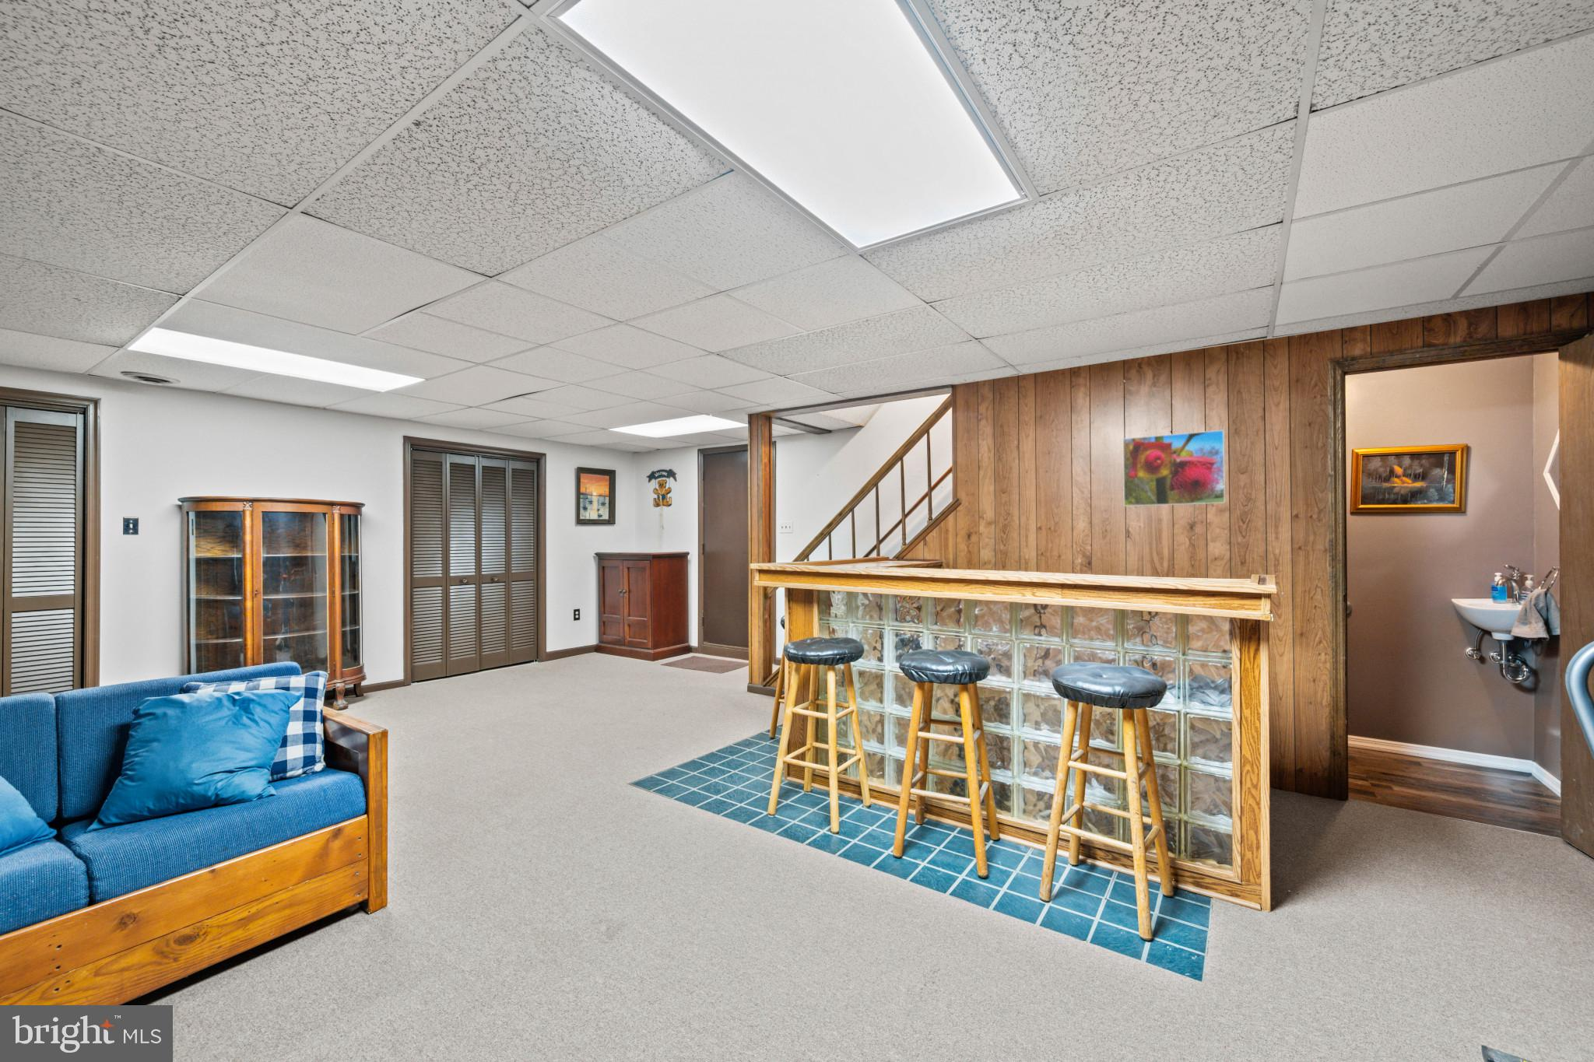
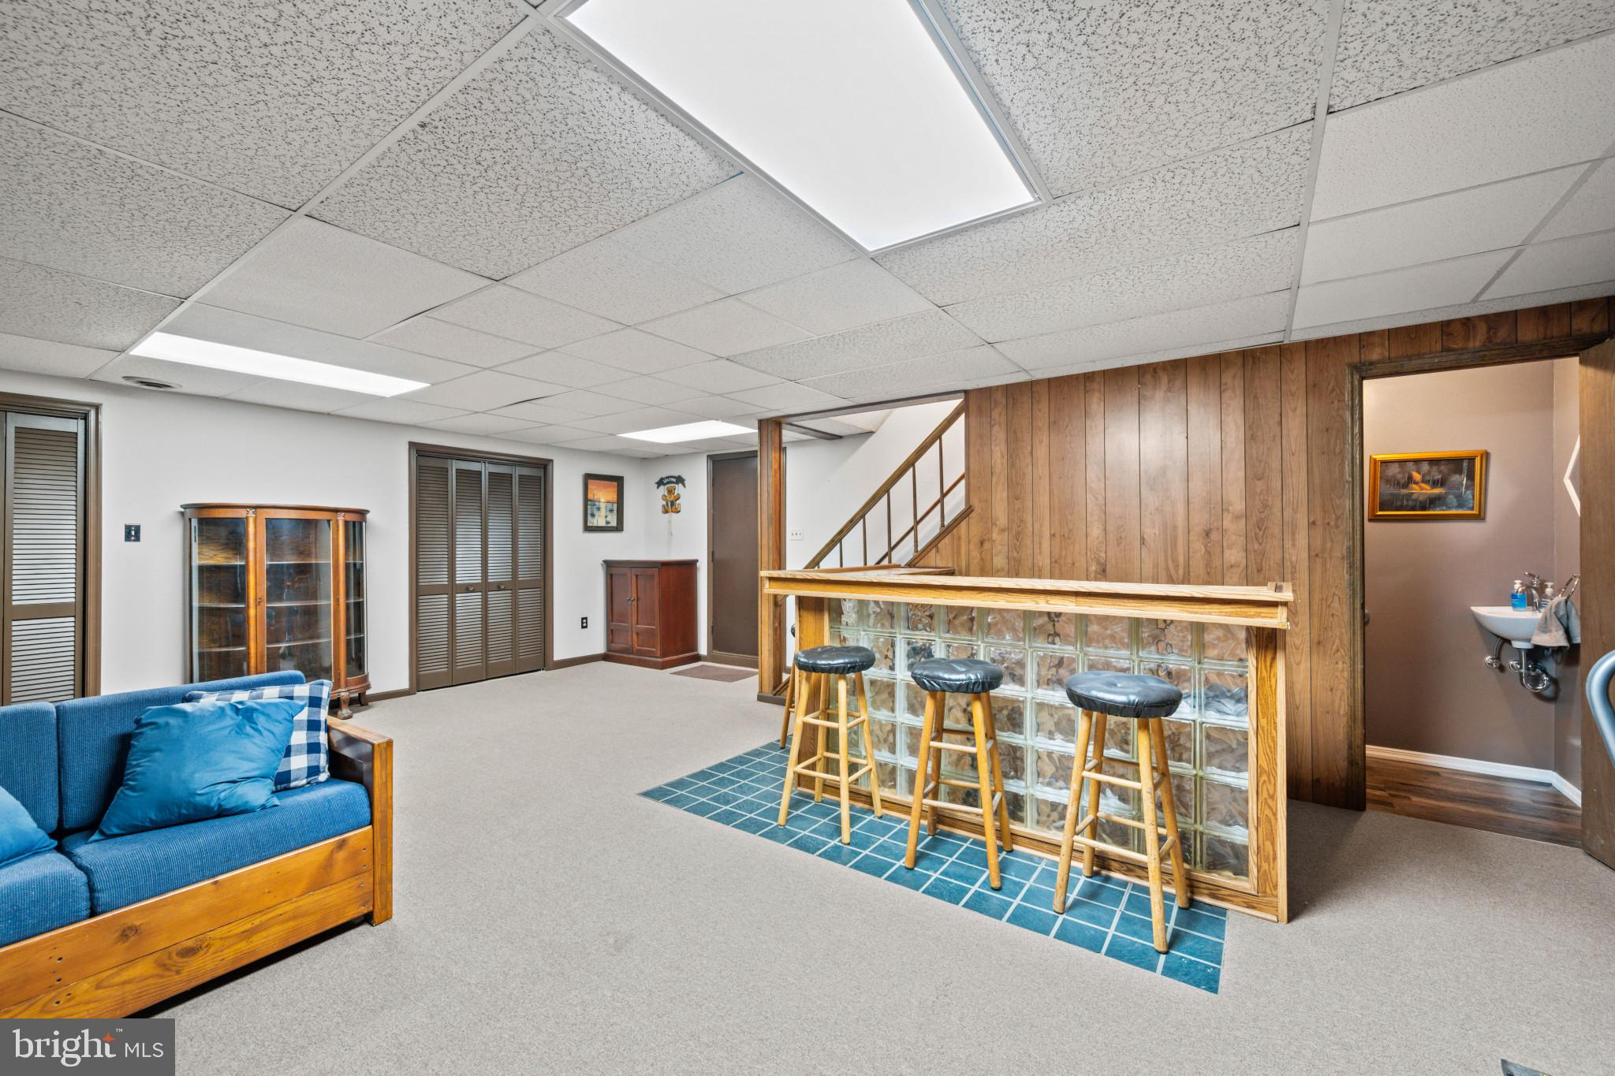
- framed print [1122,429,1225,507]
